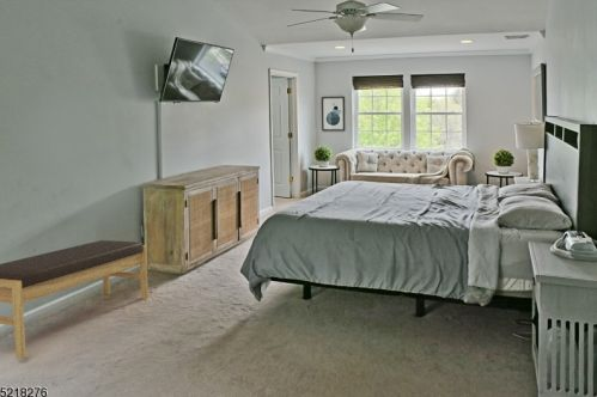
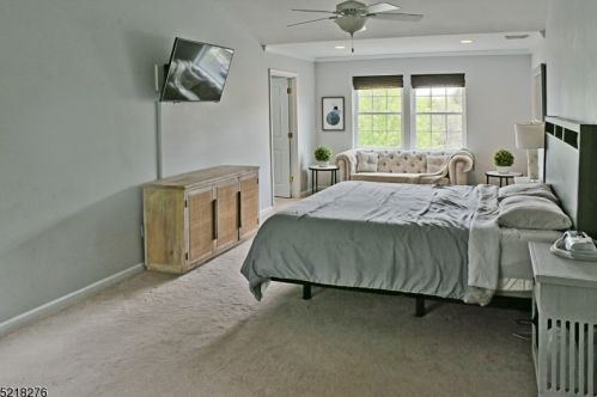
- bench [0,239,150,359]
